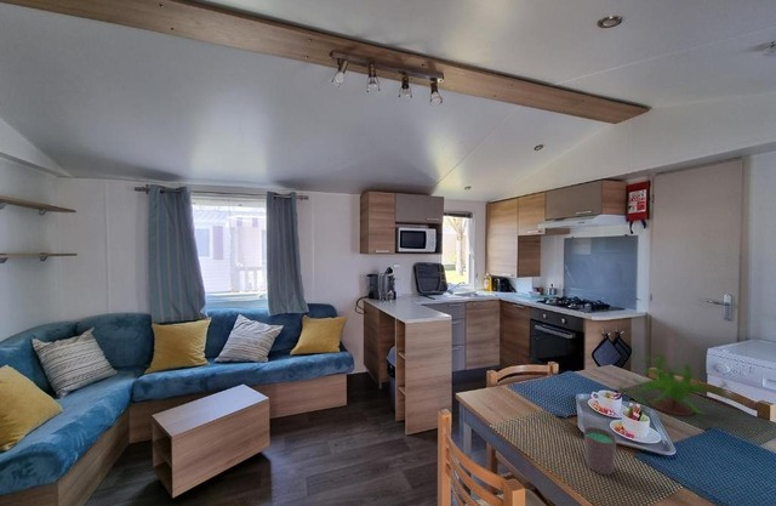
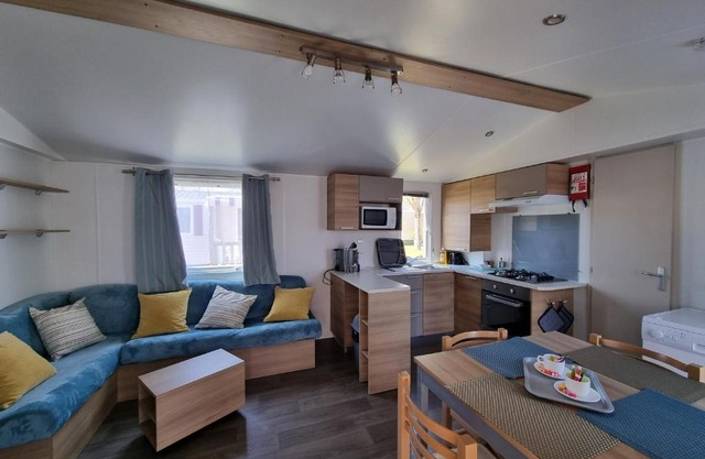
- cup [583,426,617,476]
- plant [617,351,735,417]
